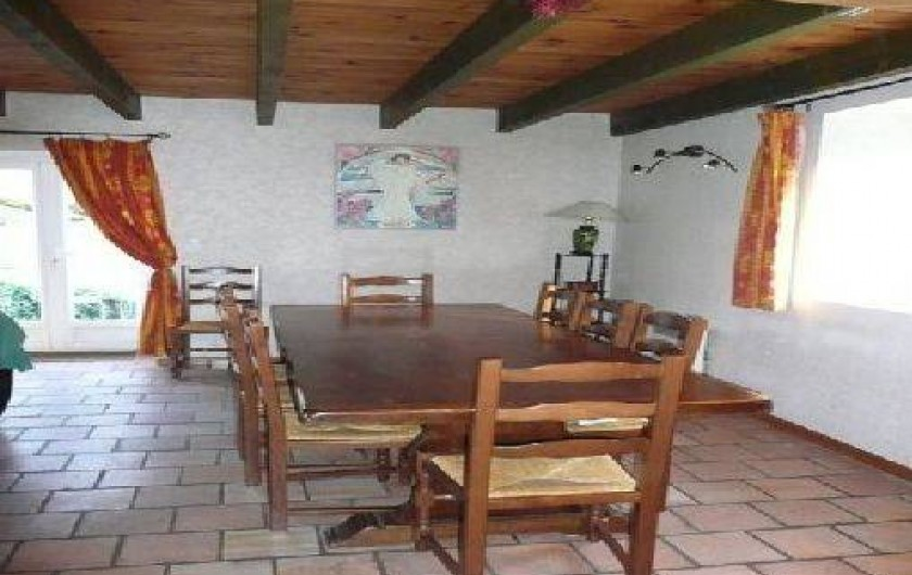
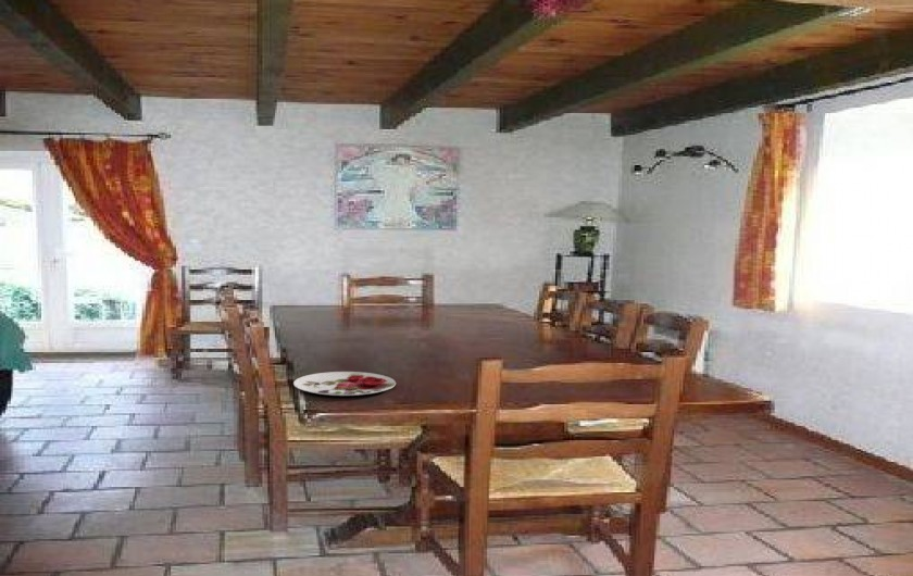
+ plate [292,371,397,397]
